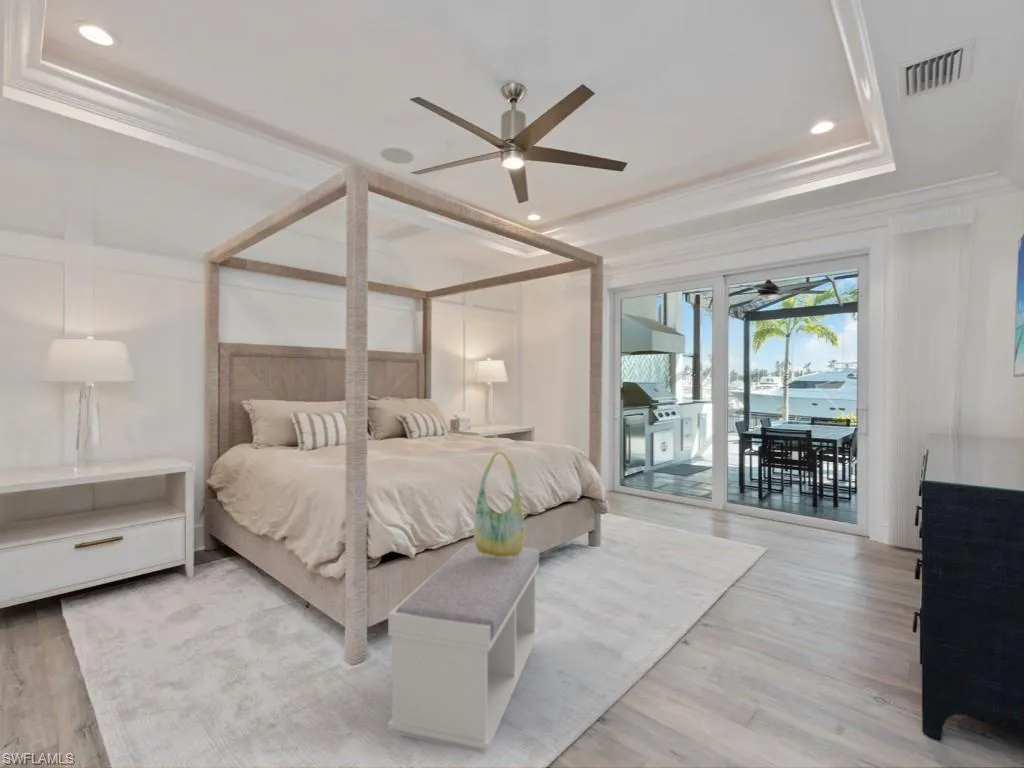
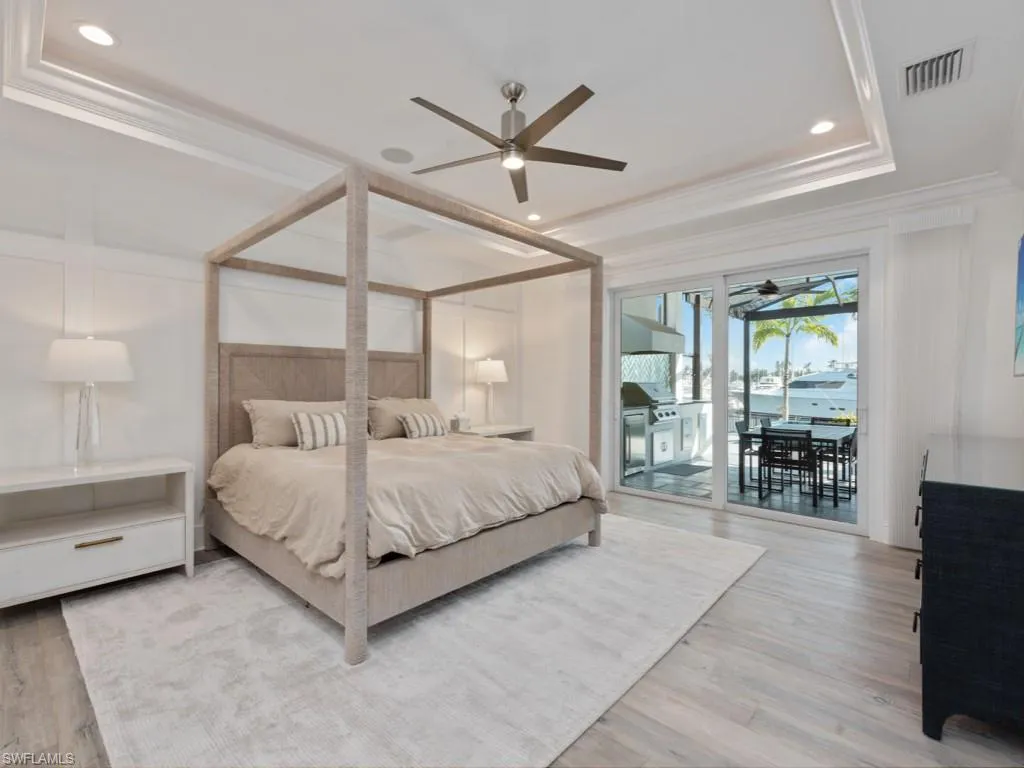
- tote bag [473,450,526,558]
- bench [387,542,540,754]
